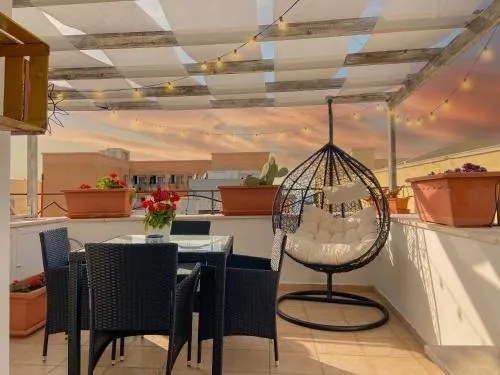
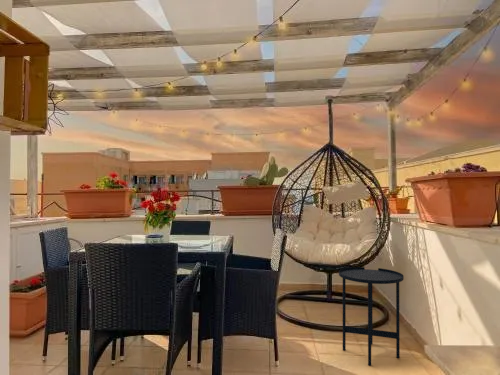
+ side table [338,266,405,367]
